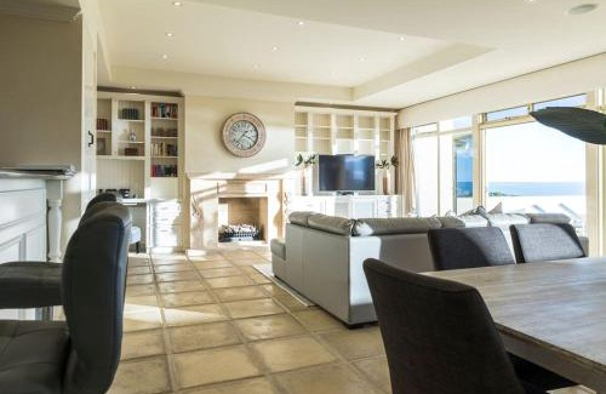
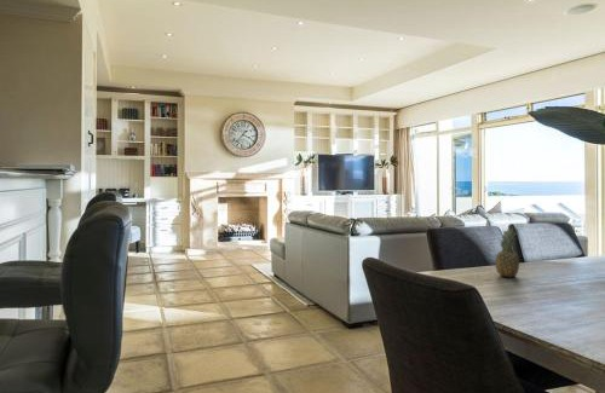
+ fruit [494,226,520,278]
